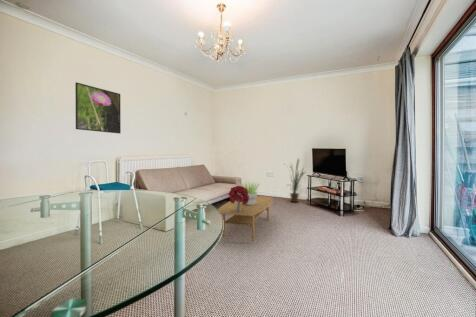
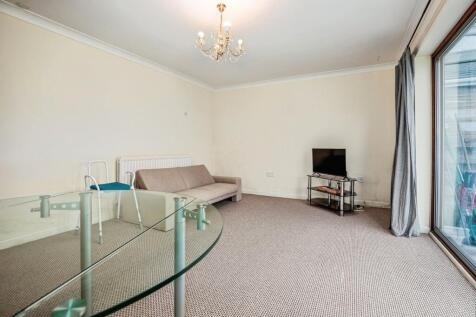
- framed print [74,81,122,134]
- house plant [284,157,307,203]
- potted plant [236,180,260,205]
- coffee table [217,195,274,242]
- bouquet [228,185,249,212]
